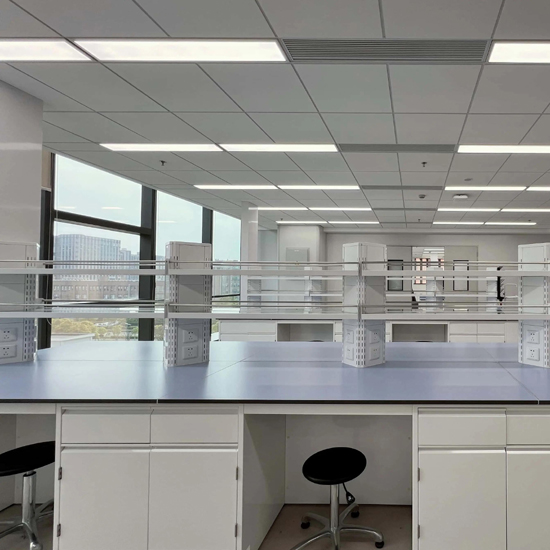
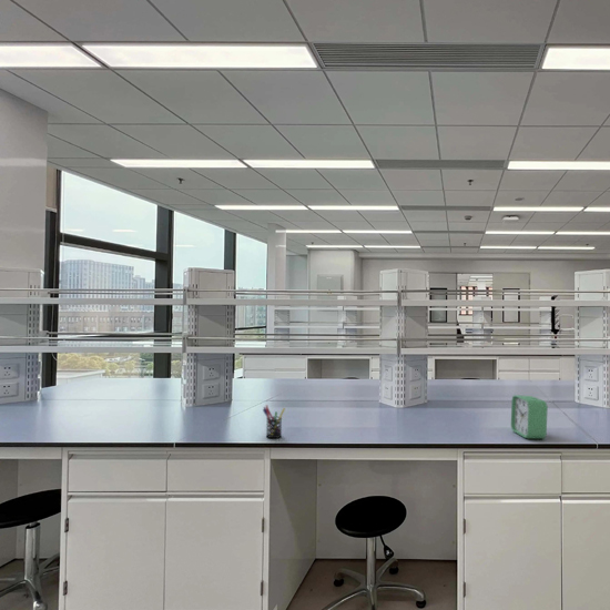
+ pen holder [262,404,286,439]
+ alarm clock [510,394,549,439]
